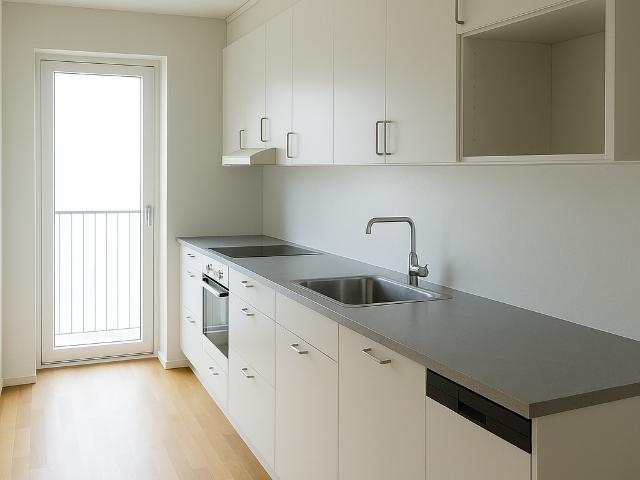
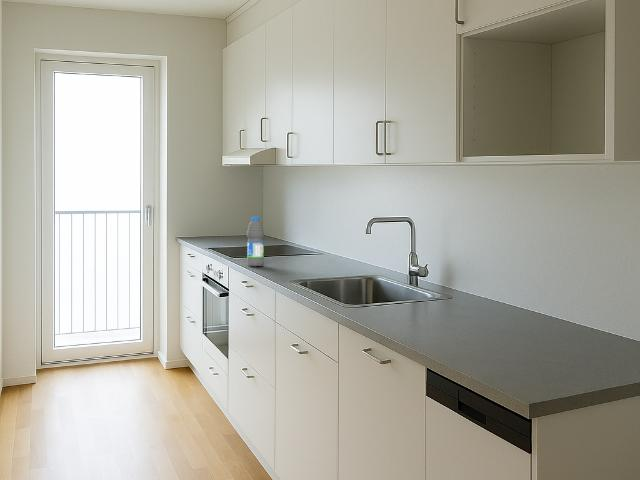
+ water bottle [246,216,265,267]
